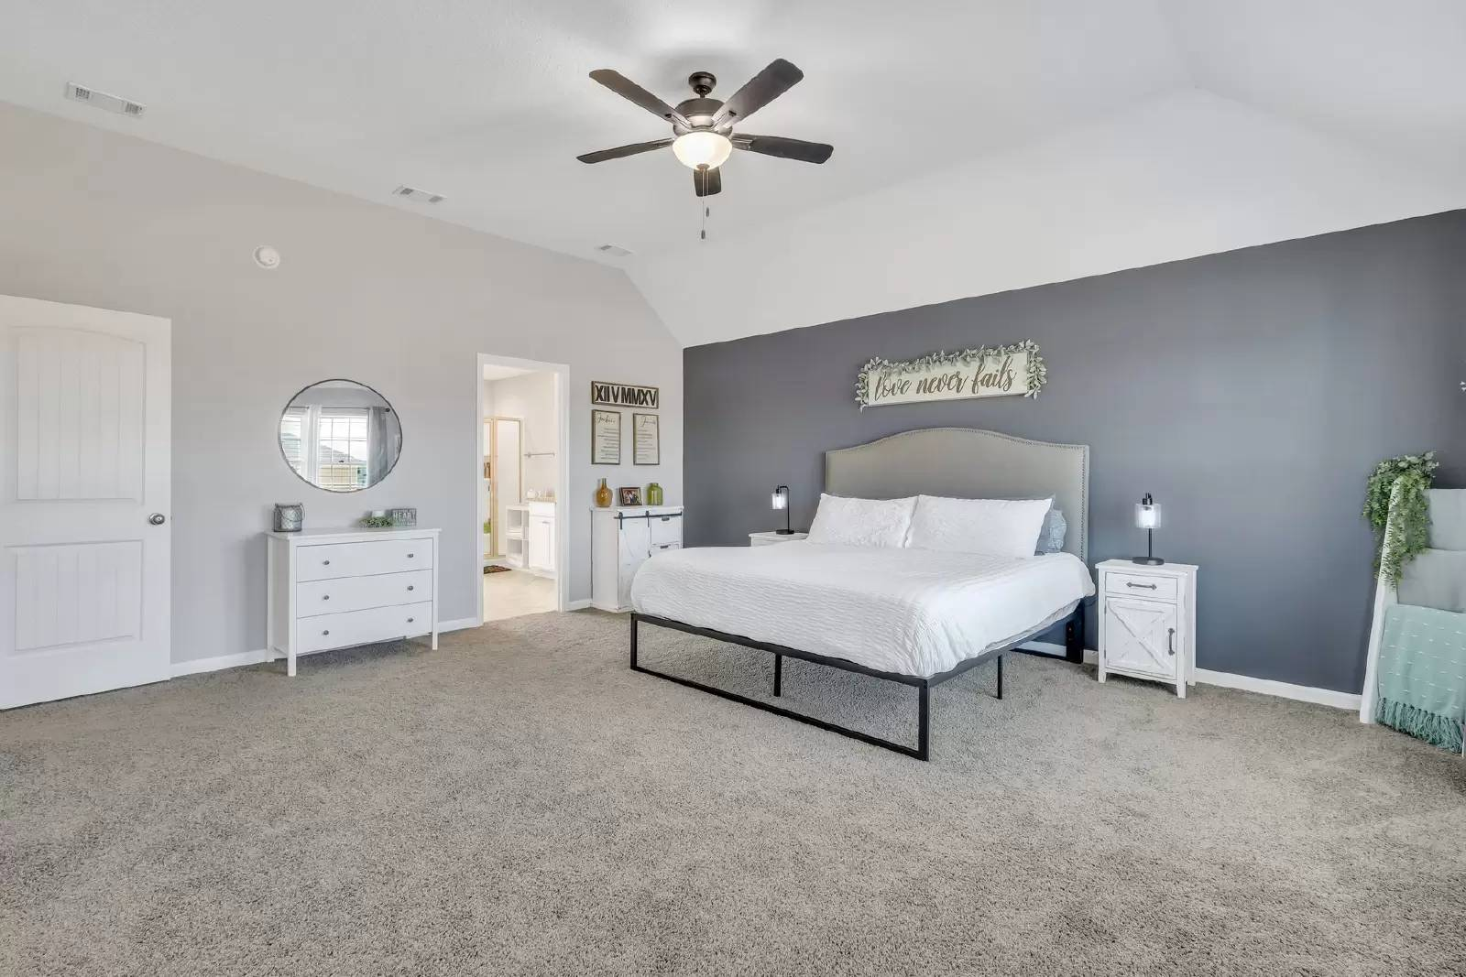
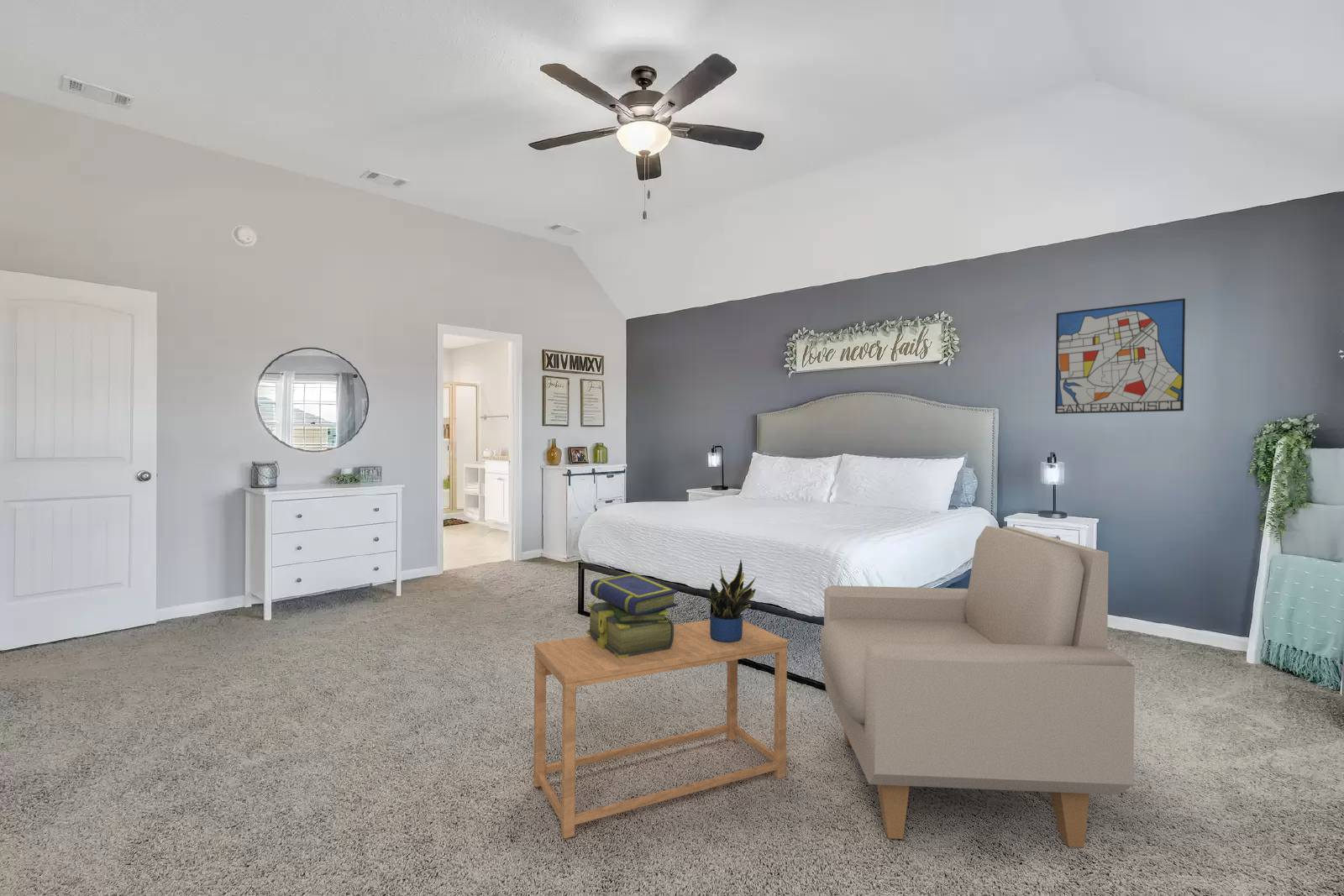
+ potted plant [706,558,757,642]
+ armchair [820,525,1136,848]
+ wall art [1054,297,1186,415]
+ side table [533,619,789,840]
+ stack of books [585,572,679,658]
